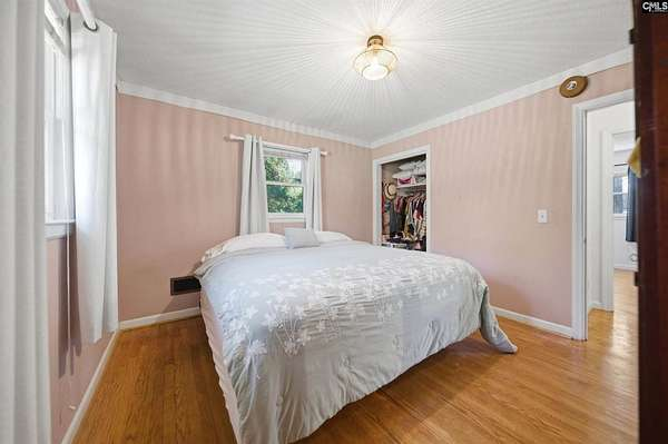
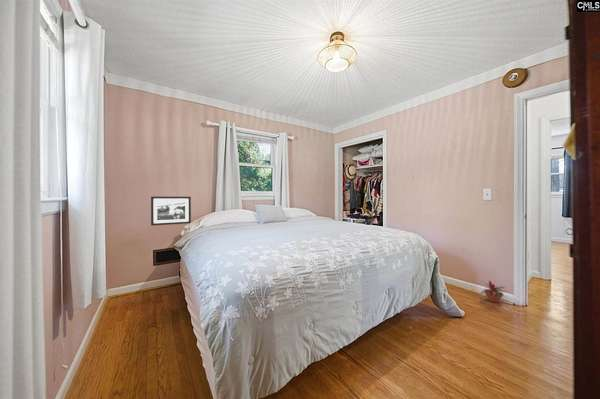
+ potted plant [479,280,509,304]
+ picture frame [150,196,192,227]
